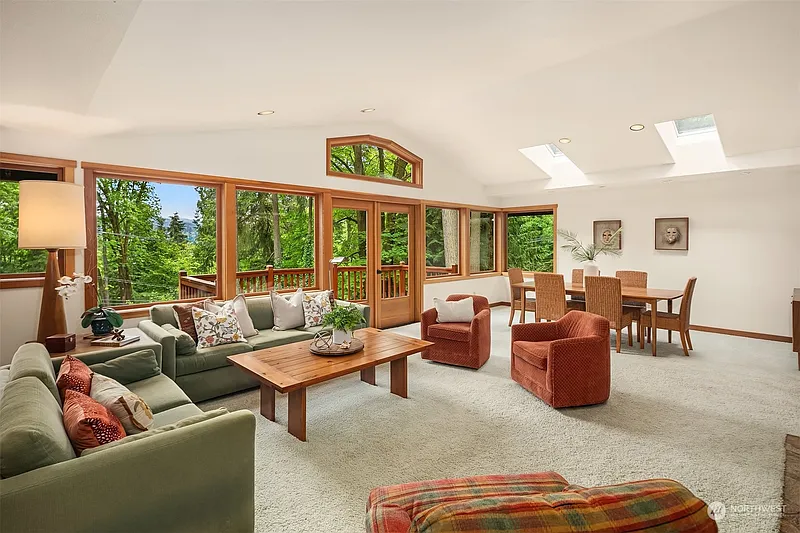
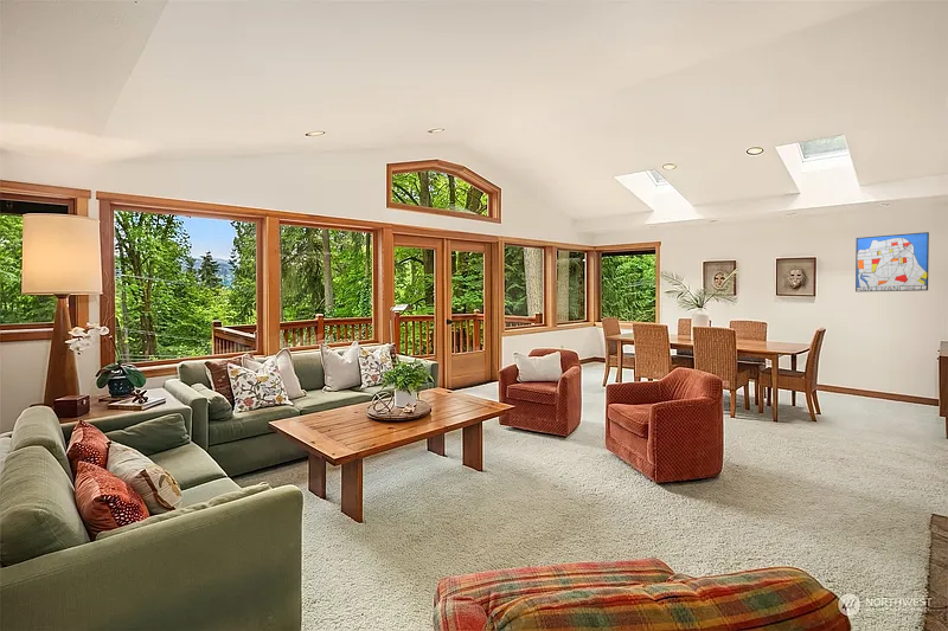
+ wall art [854,231,930,292]
